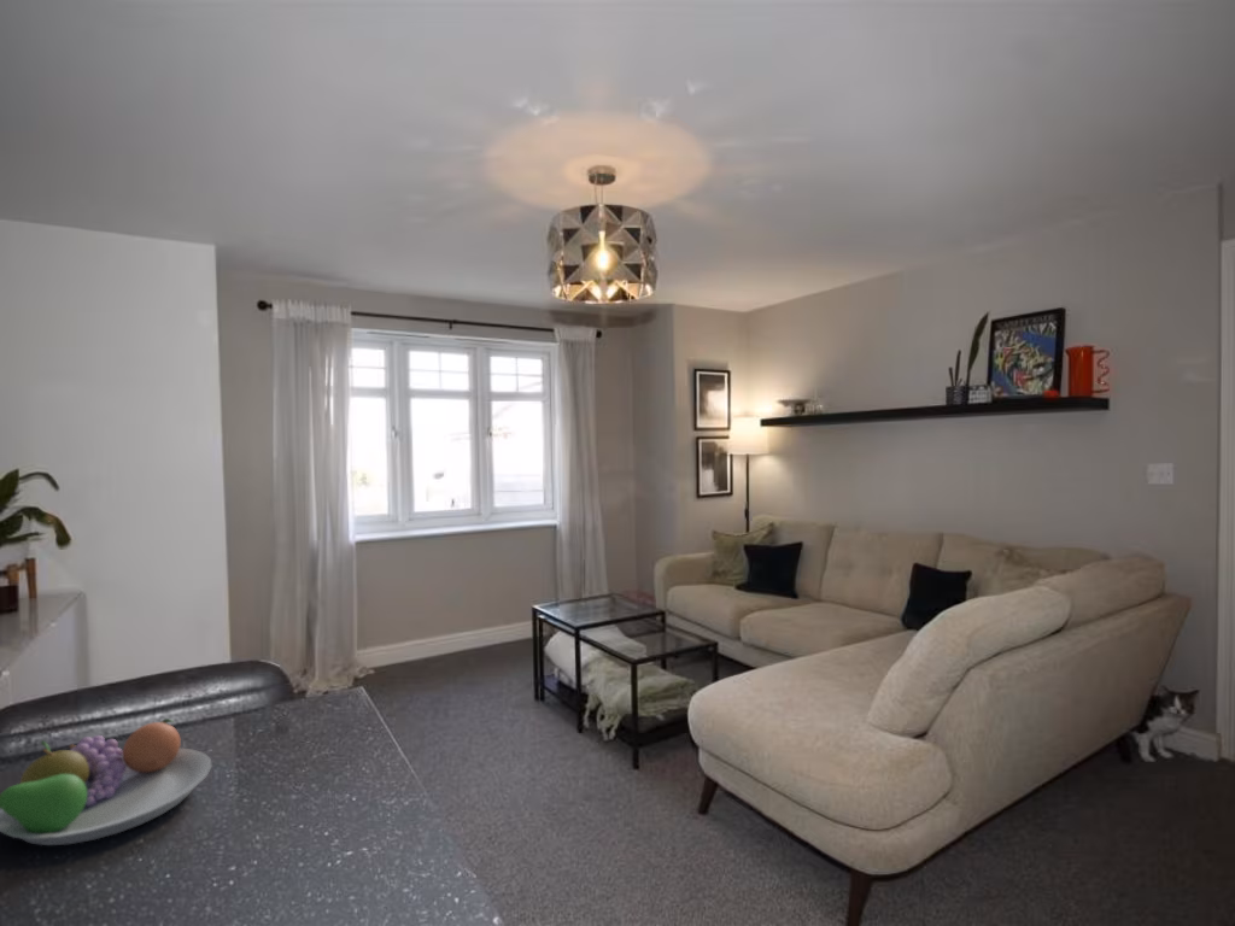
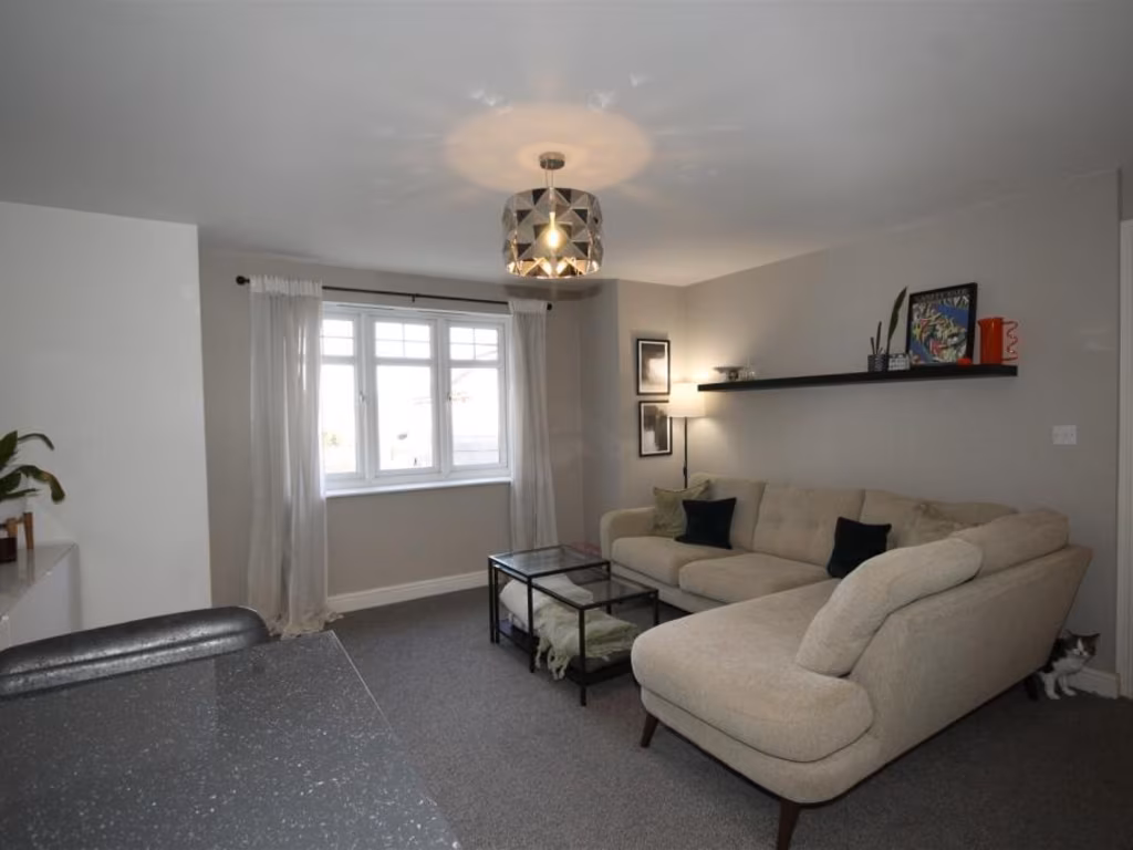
- fruit bowl [0,717,212,846]
